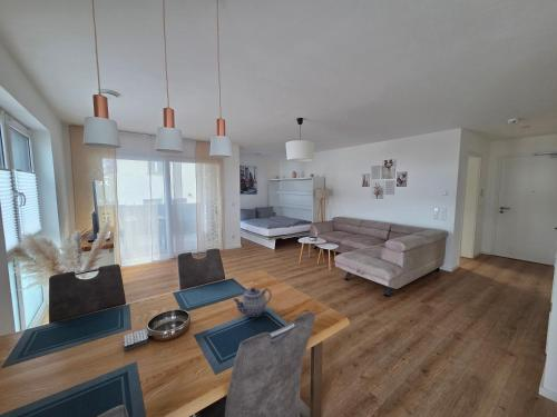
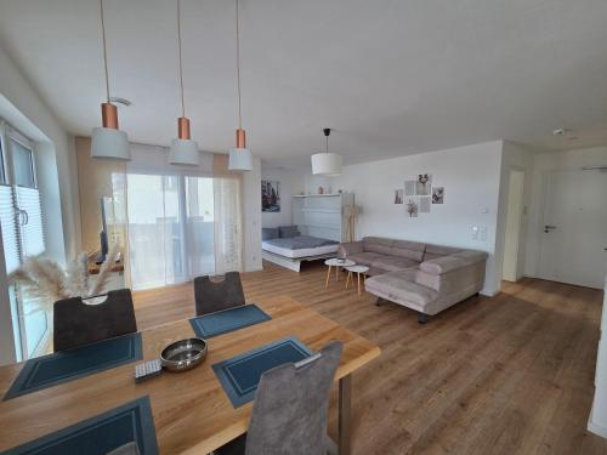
- teapot [233,287,273,318]
